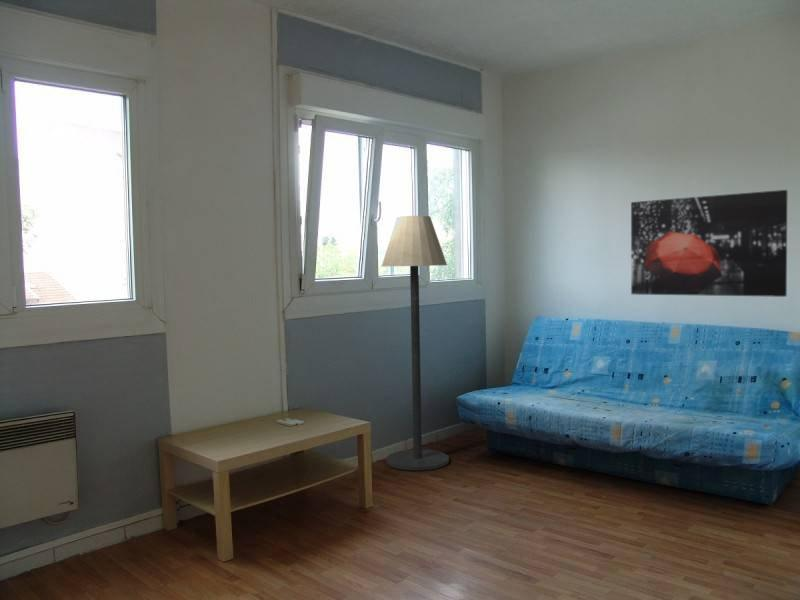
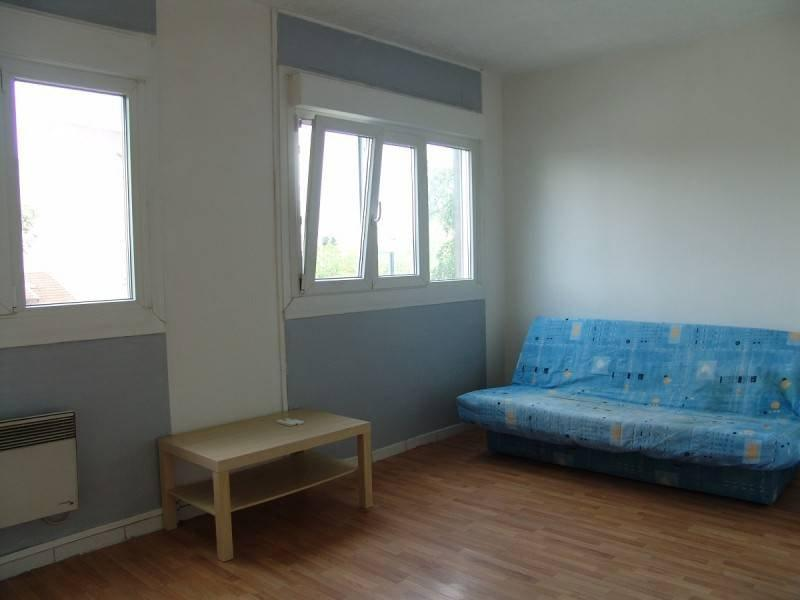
- wall art [630,189,788,298]
- floor lamp [381,215,450,471]
